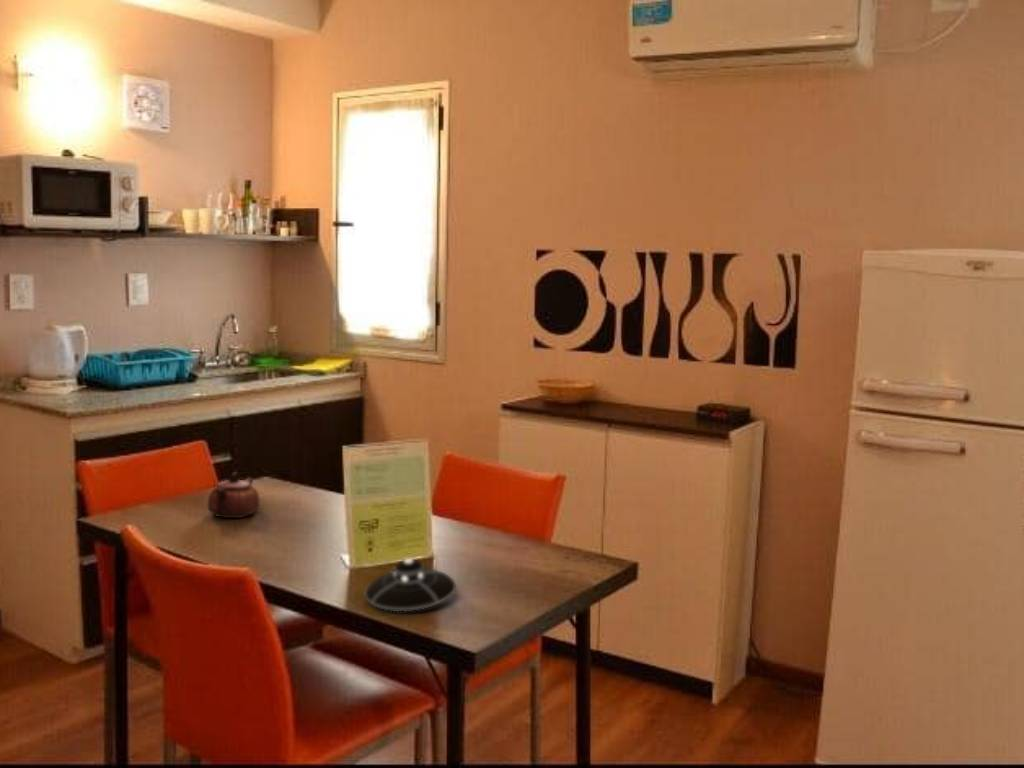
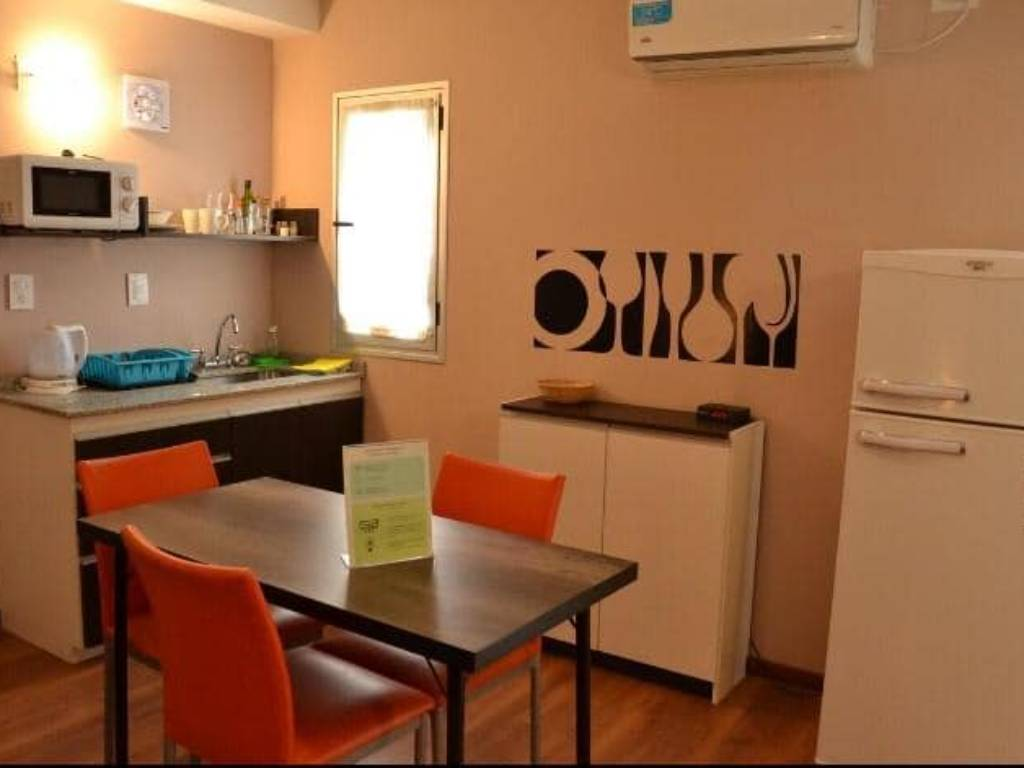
- teapot [207,471,261,519]
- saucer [364,558,457,612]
